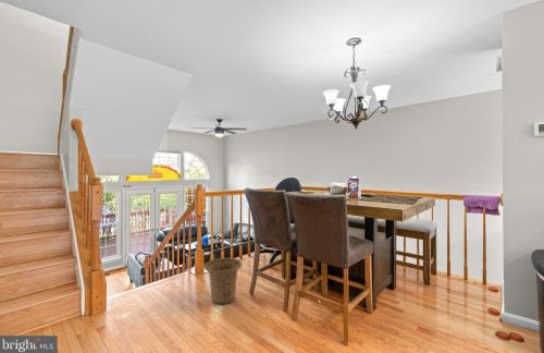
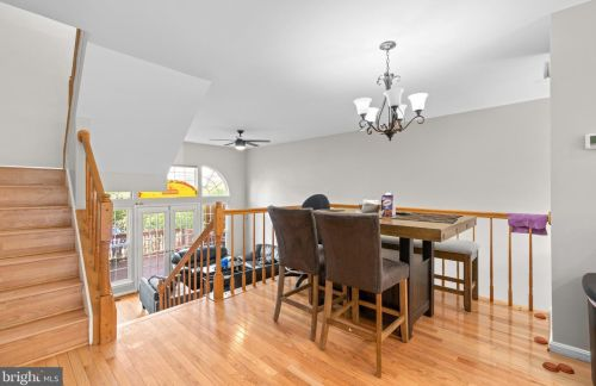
- basket [203,257,243,305]
